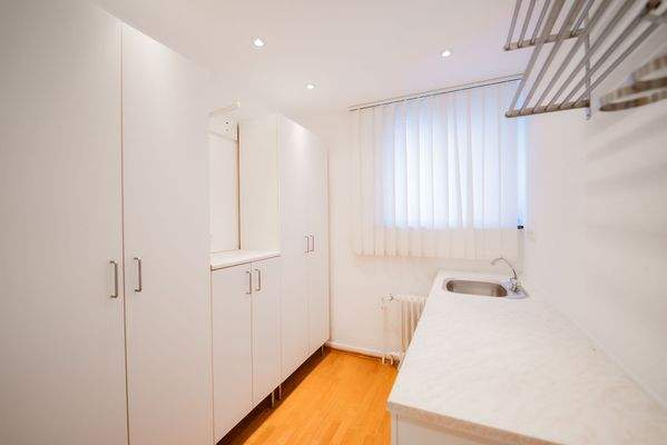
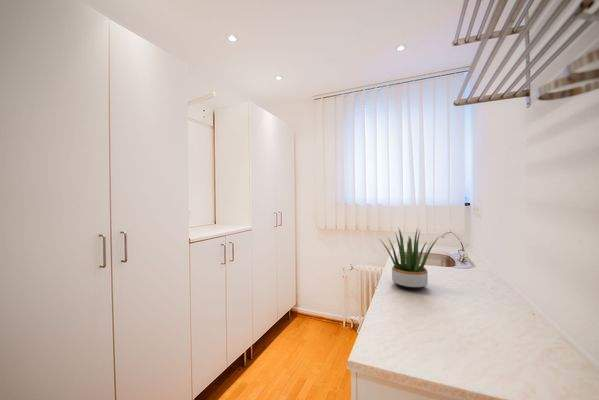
+ potted plant [380,227,440,290]
